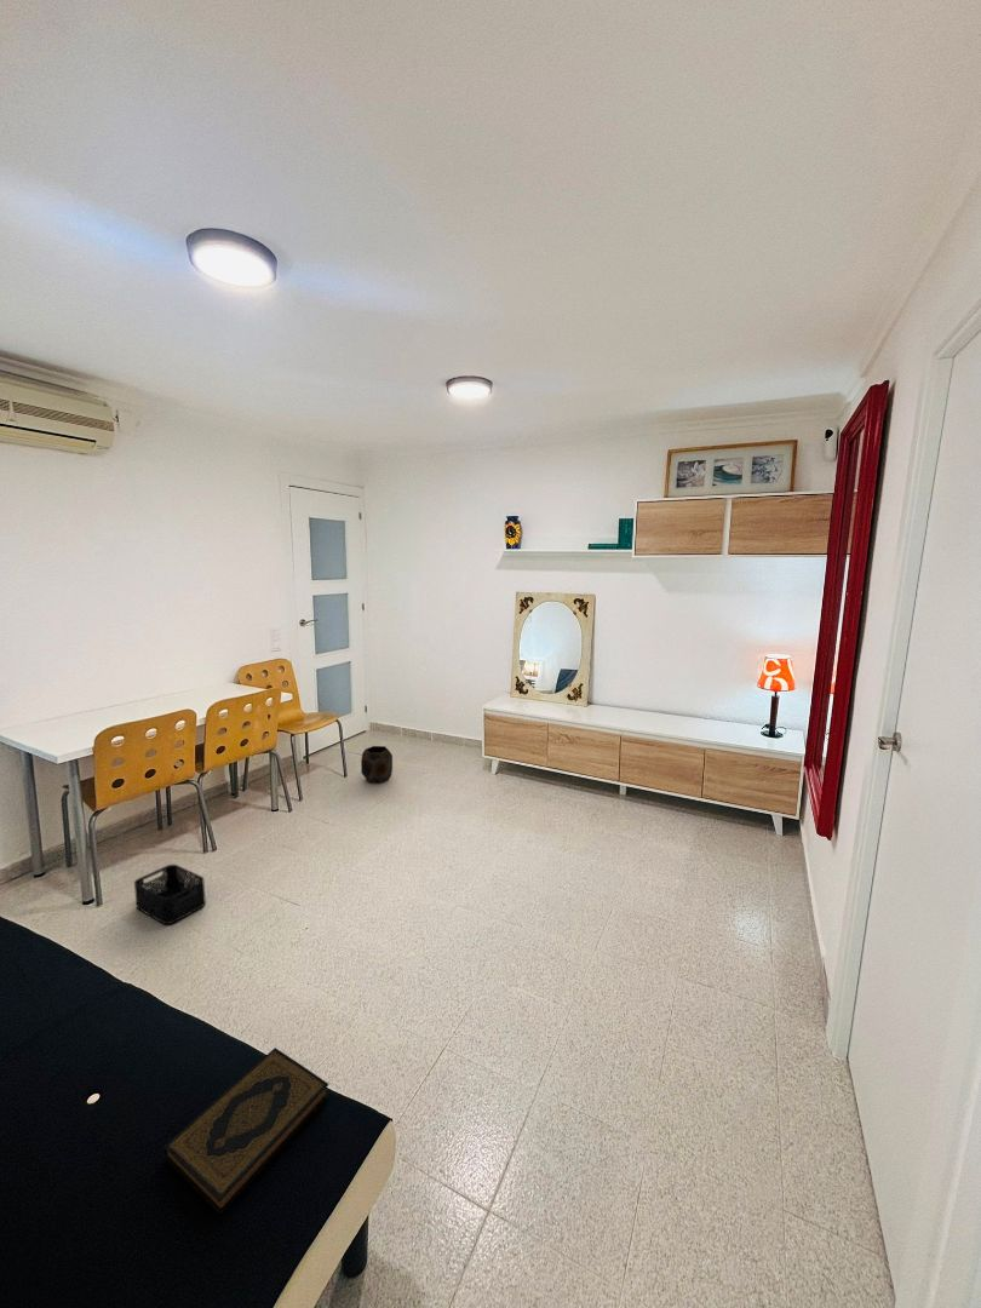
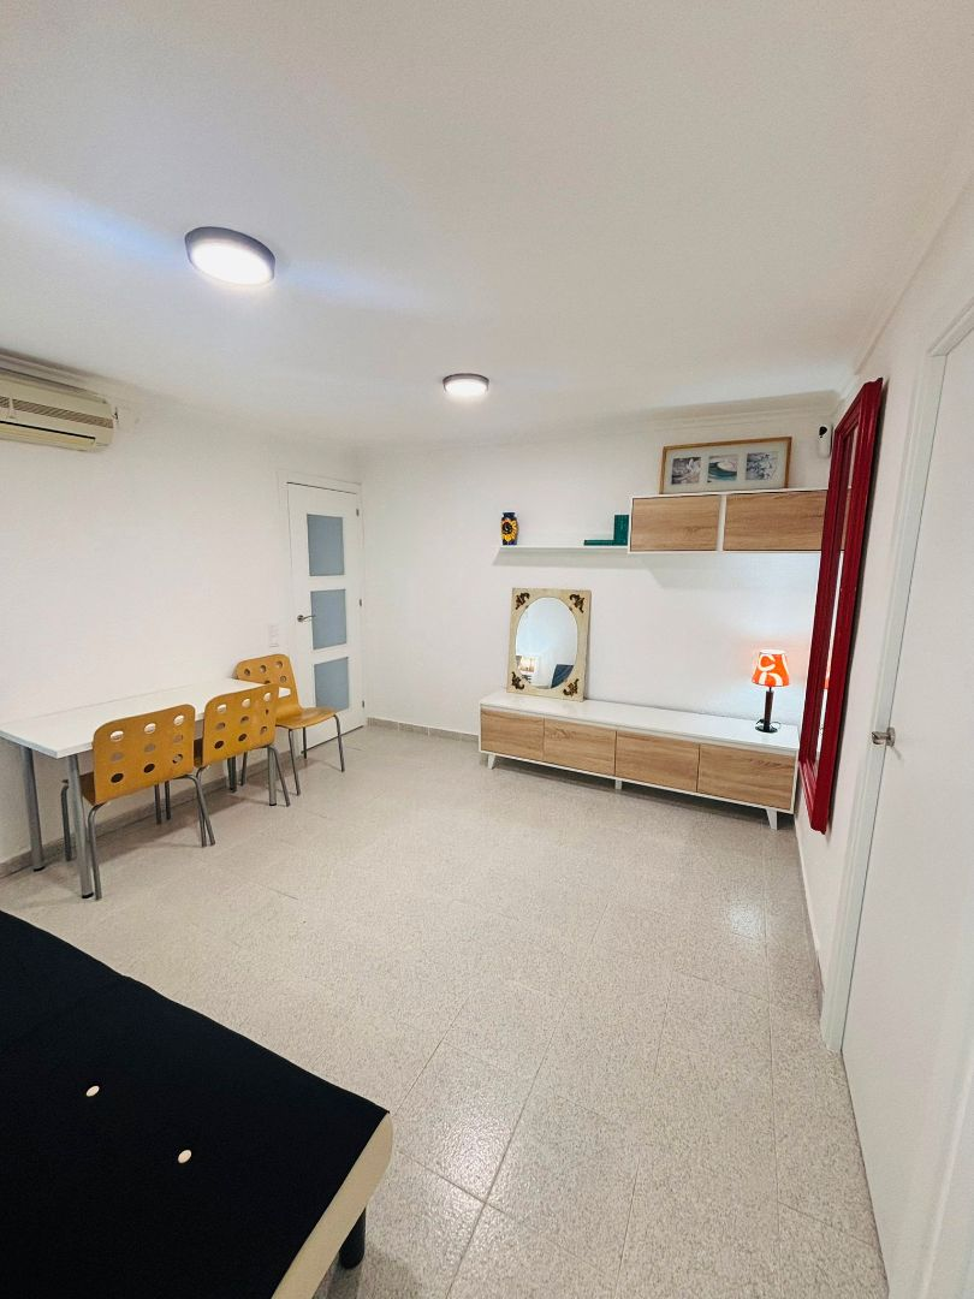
- planter [360,745,394,784]
- hardback book [162,1046,329,1215]
- storage bin [133,864,207,925]
